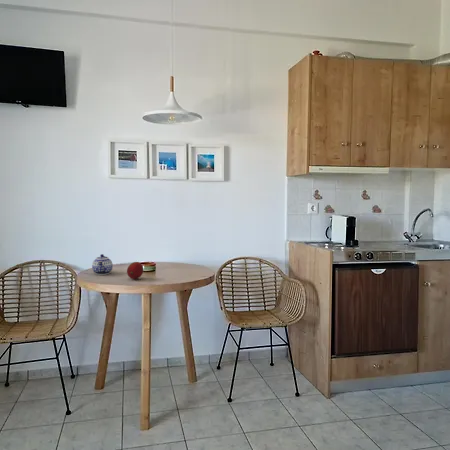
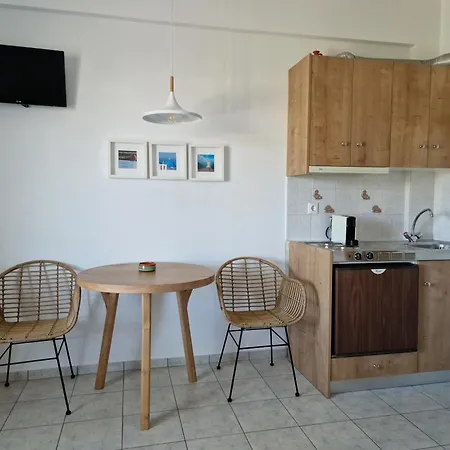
- teapot [91,253,114,276]
- fruit [126,261,144,280]
